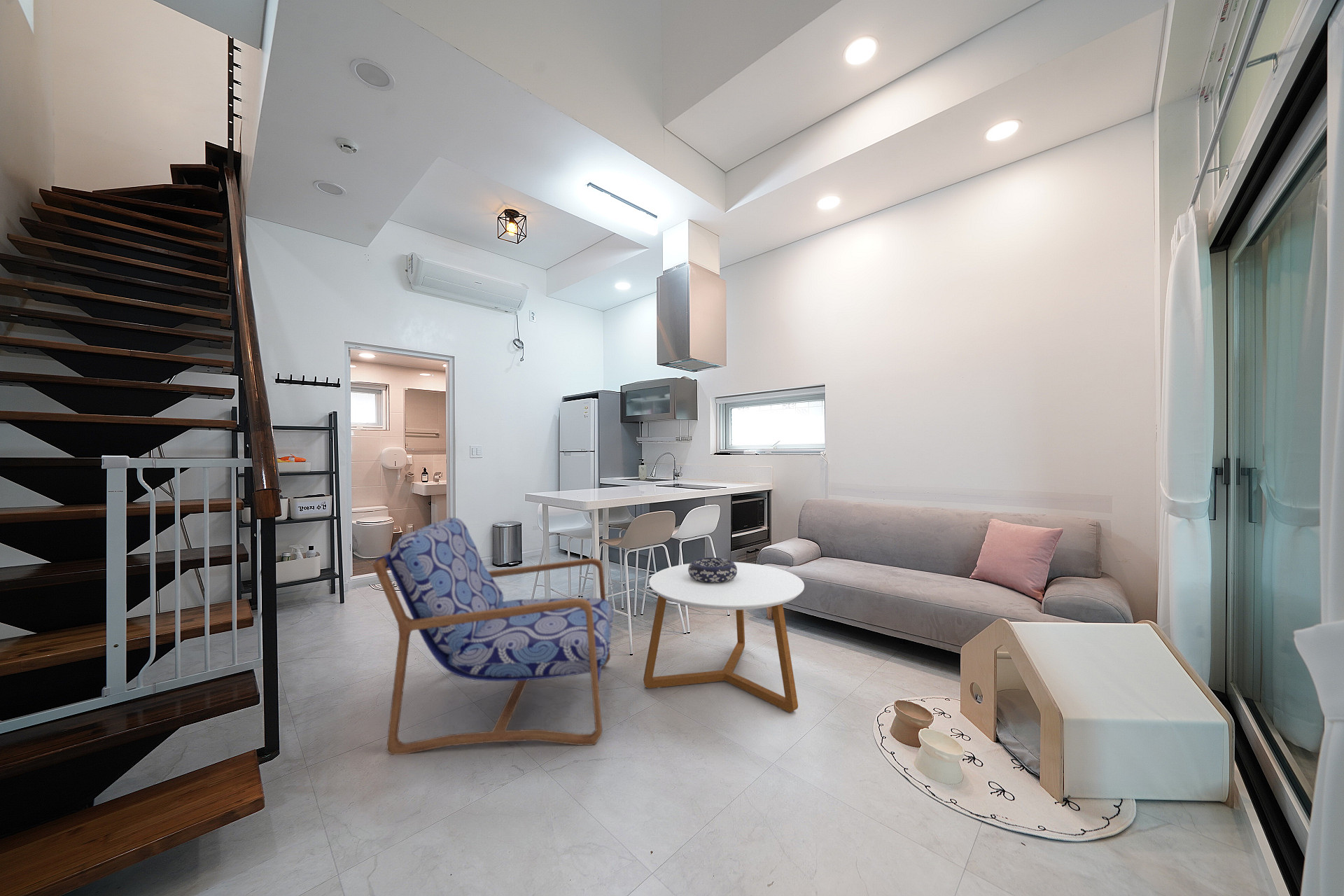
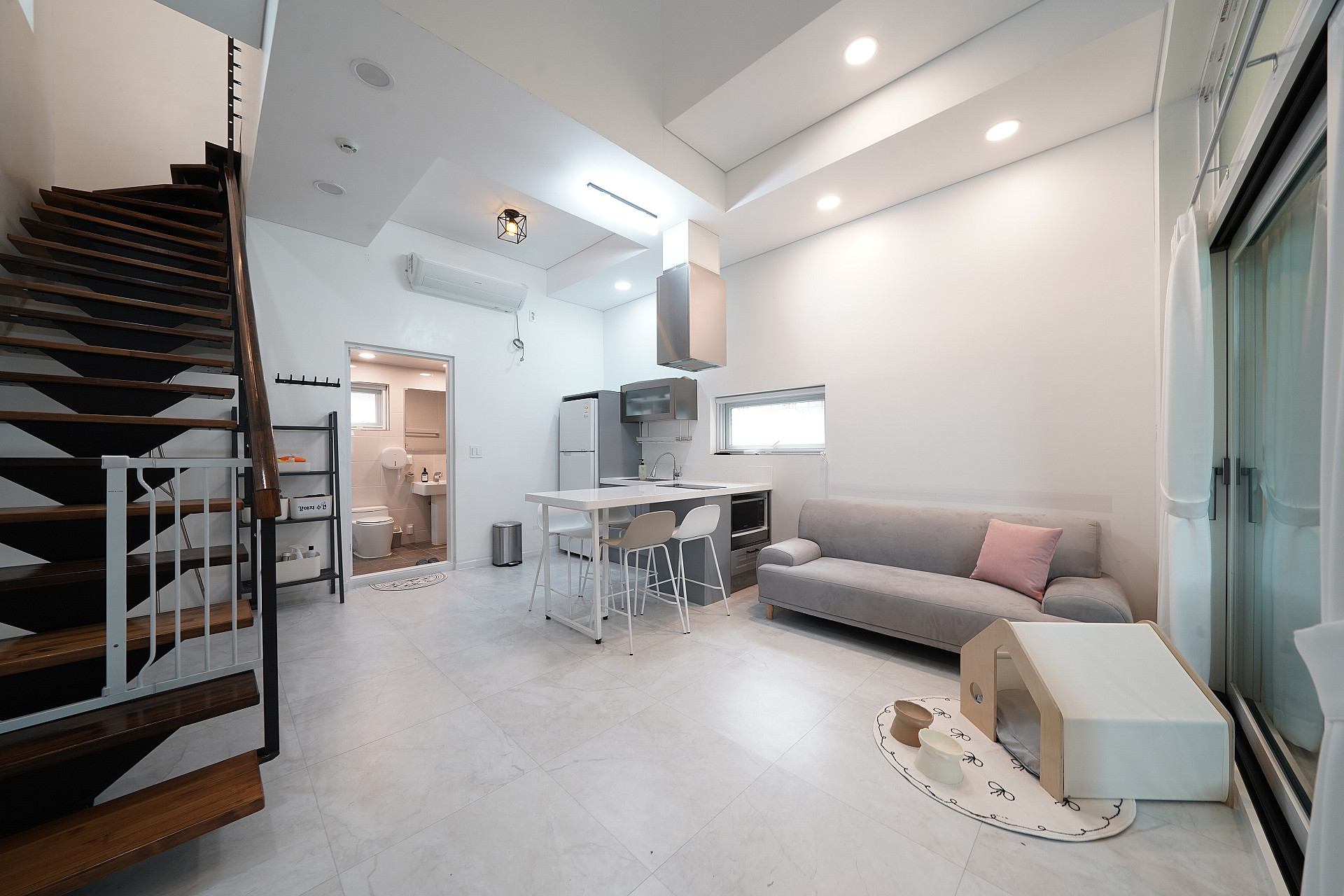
- decorative bowl [688,557,737,582]
- armchair [372,517,615,755]
- coffee table [643,561,805,713]
